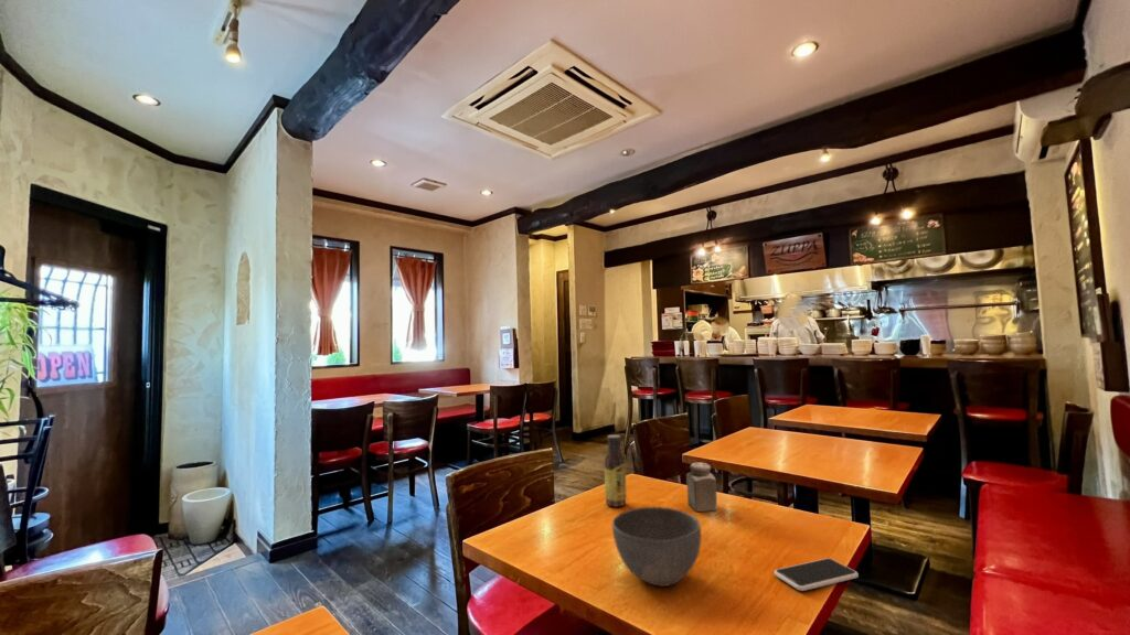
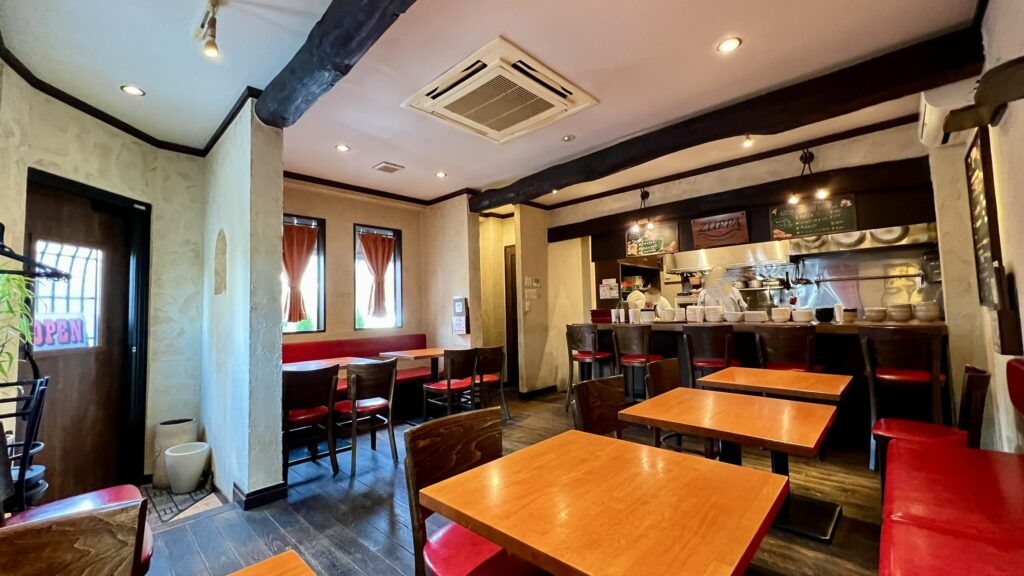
- salt shaker [685,462,718,513]
- smartphone [774,557,860,592]
- sauce bottle [604,433,628,508]
- bowl [611,506,702,588]
